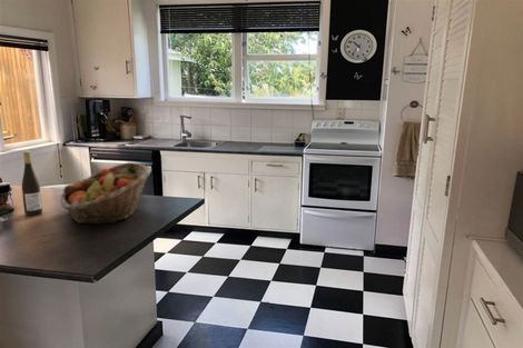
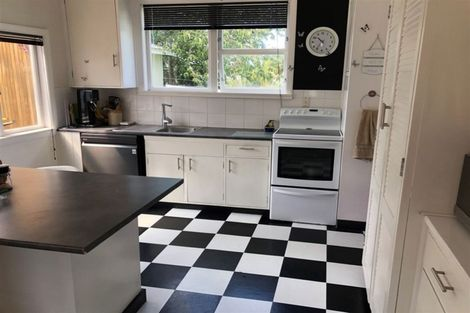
- wine bottle [21,150,43,217]
- fruit basket [59,161,151,226]
